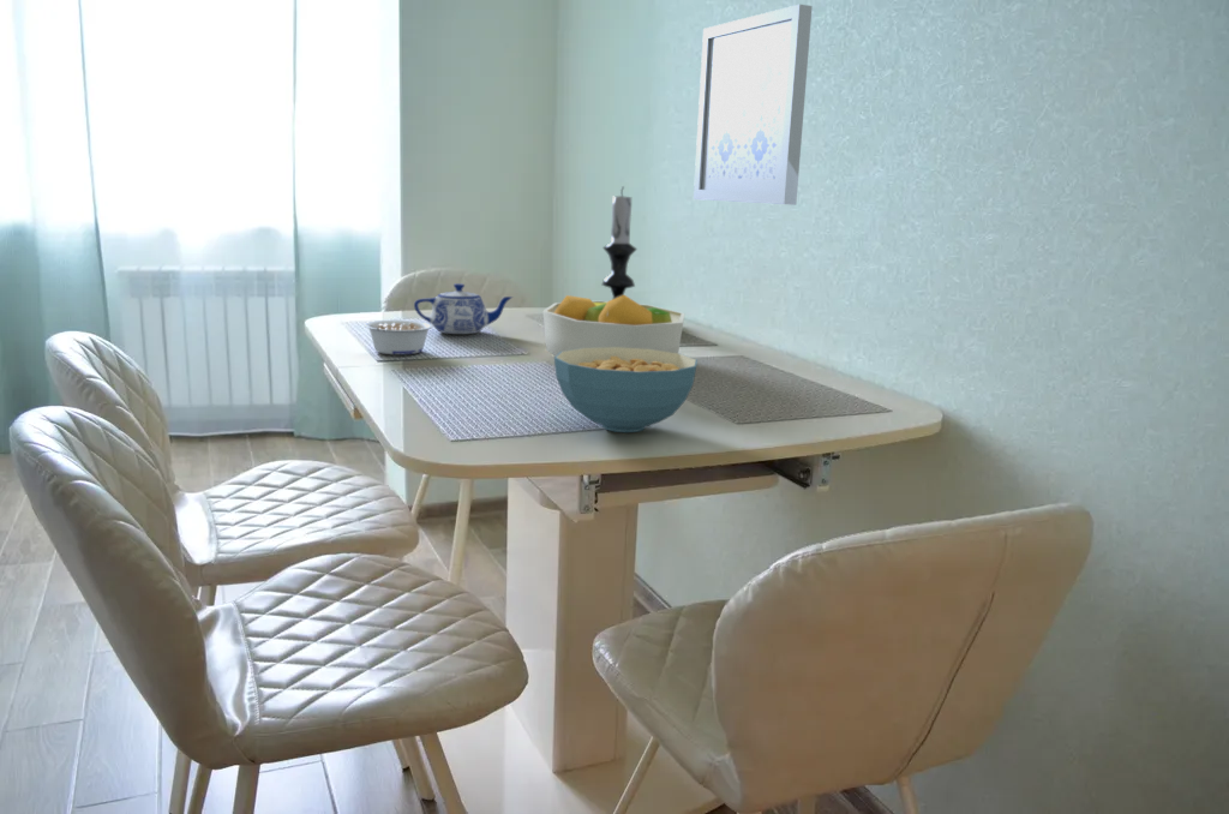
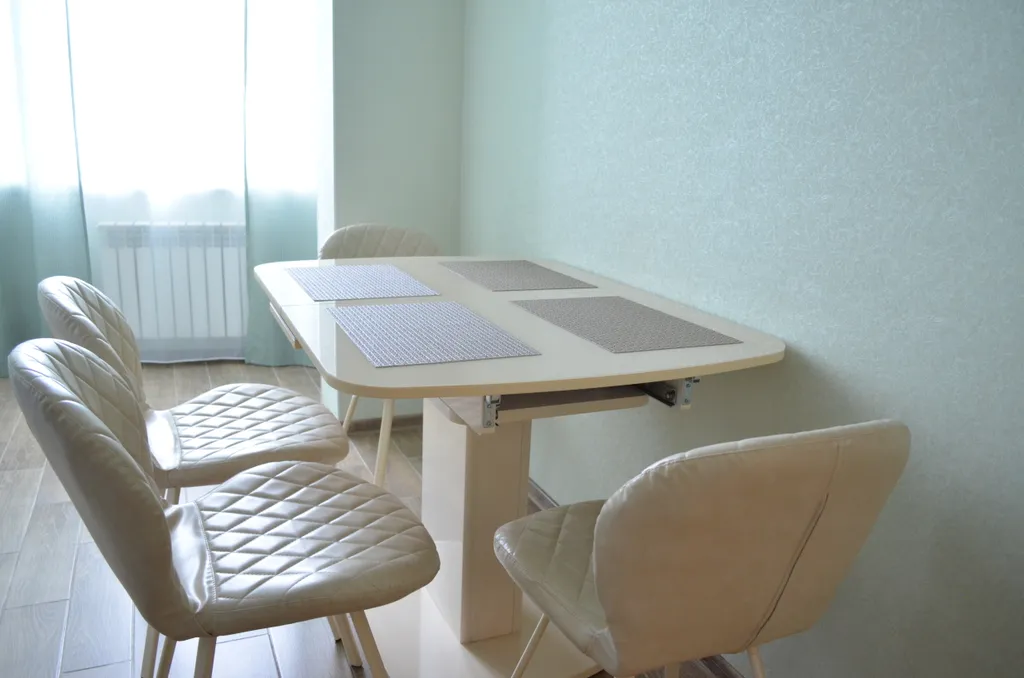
- teapot [413,282,515,335]
- legume [364,318,433,355]
- fruit bowl [541,294,687,357]
- candle holder [600,185,639,299]
- wall art [693,4,814,207]
- cereal bowl [553,347,699,433]
